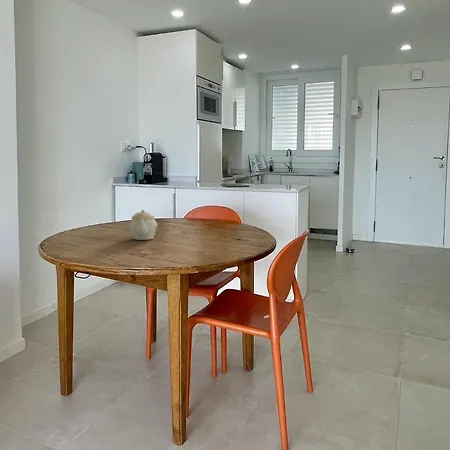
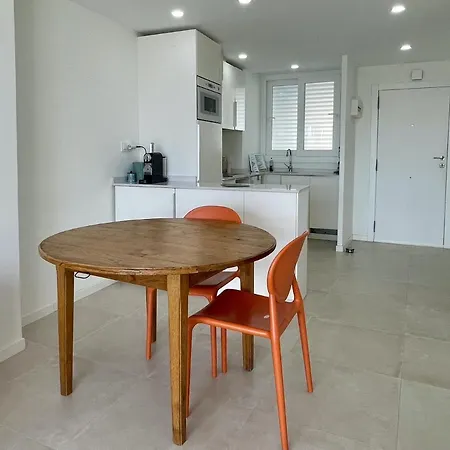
- teapot [128,209,159,241]
